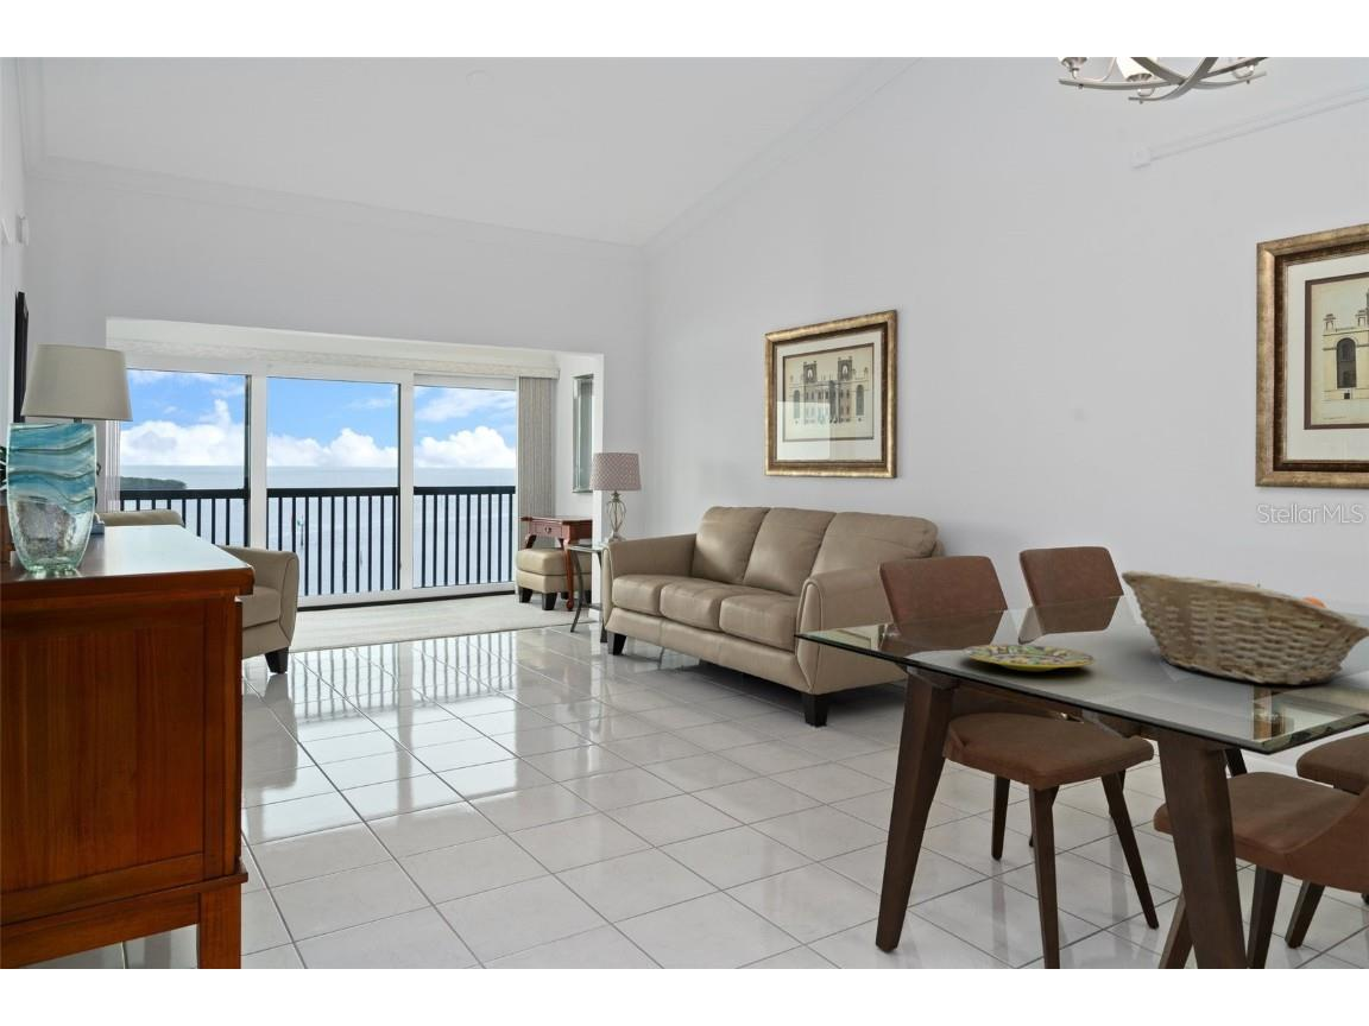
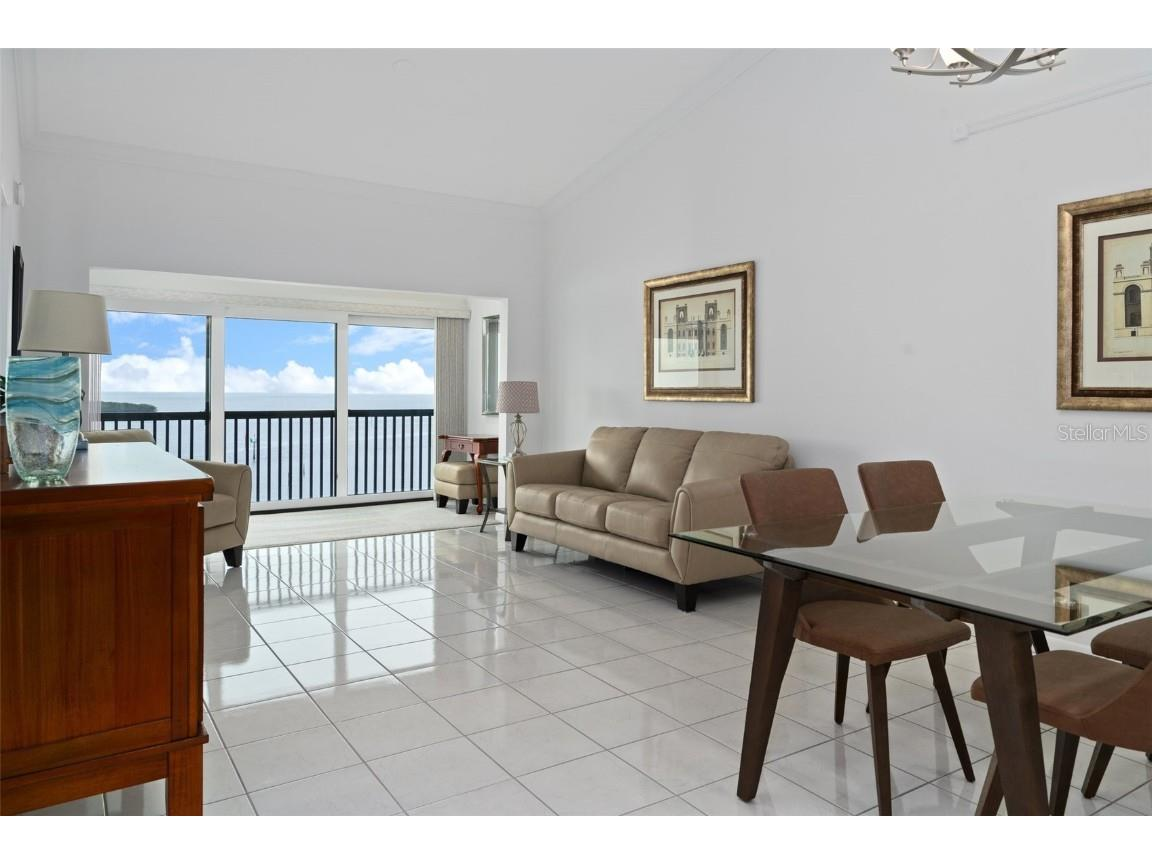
- plate [961,644,1097,673]
- fruit basket [1121,570,1369,686]
